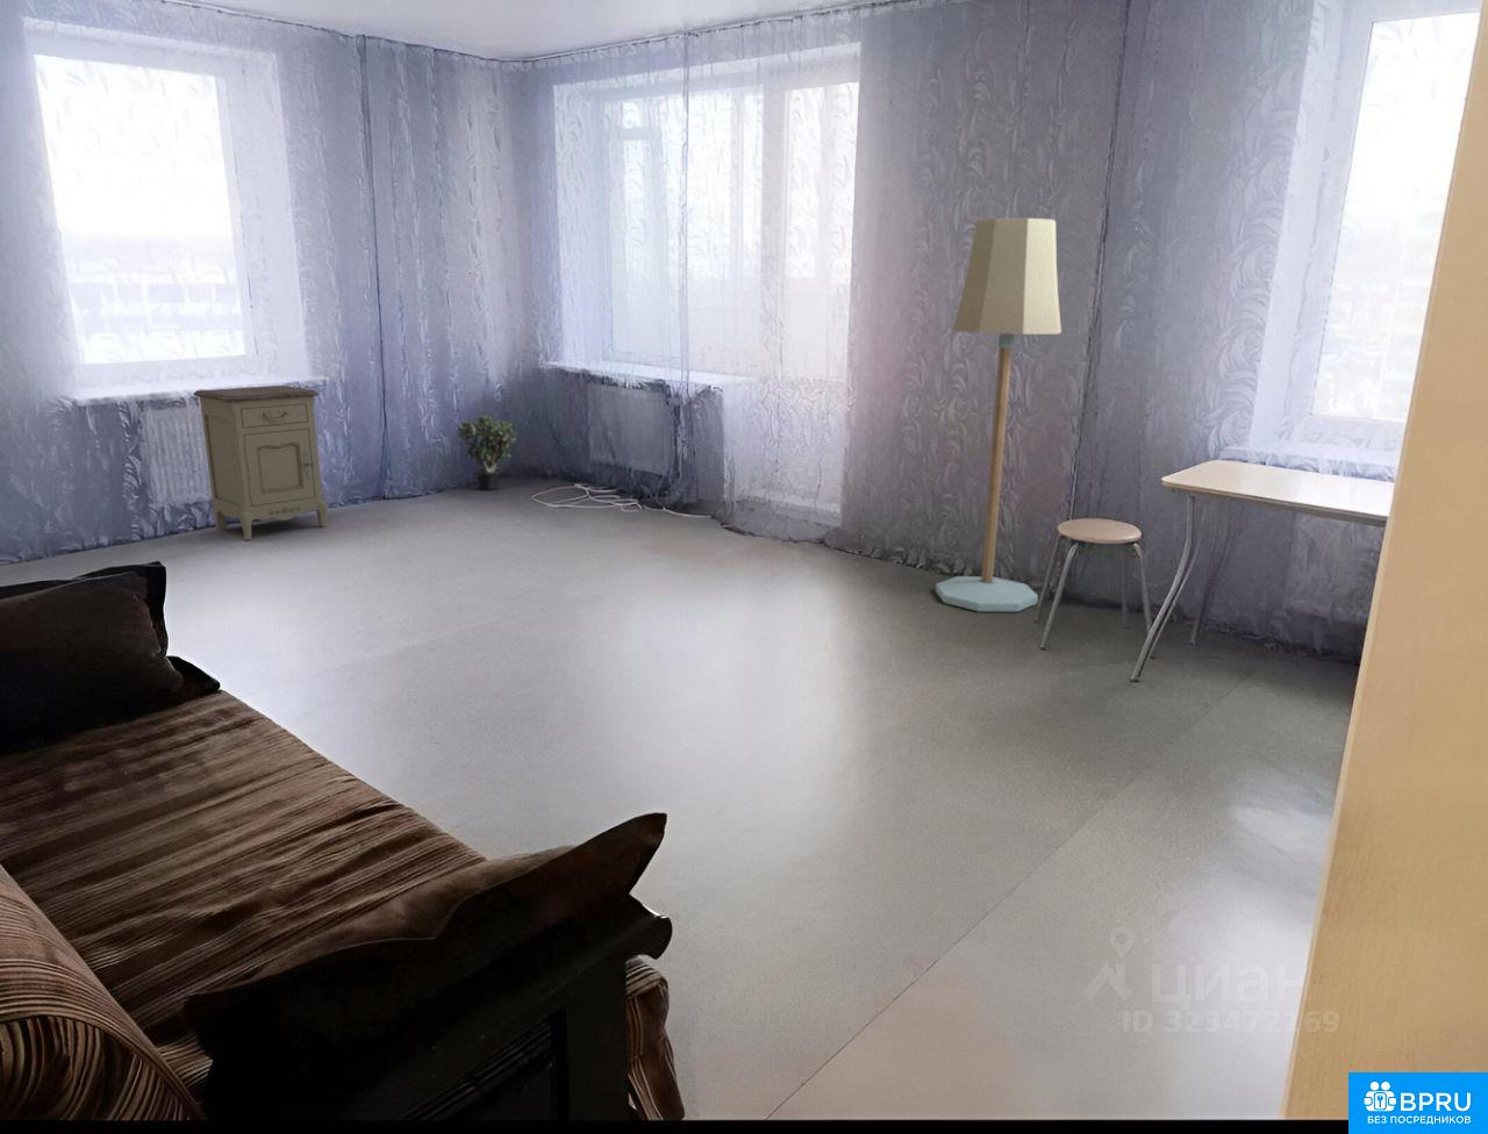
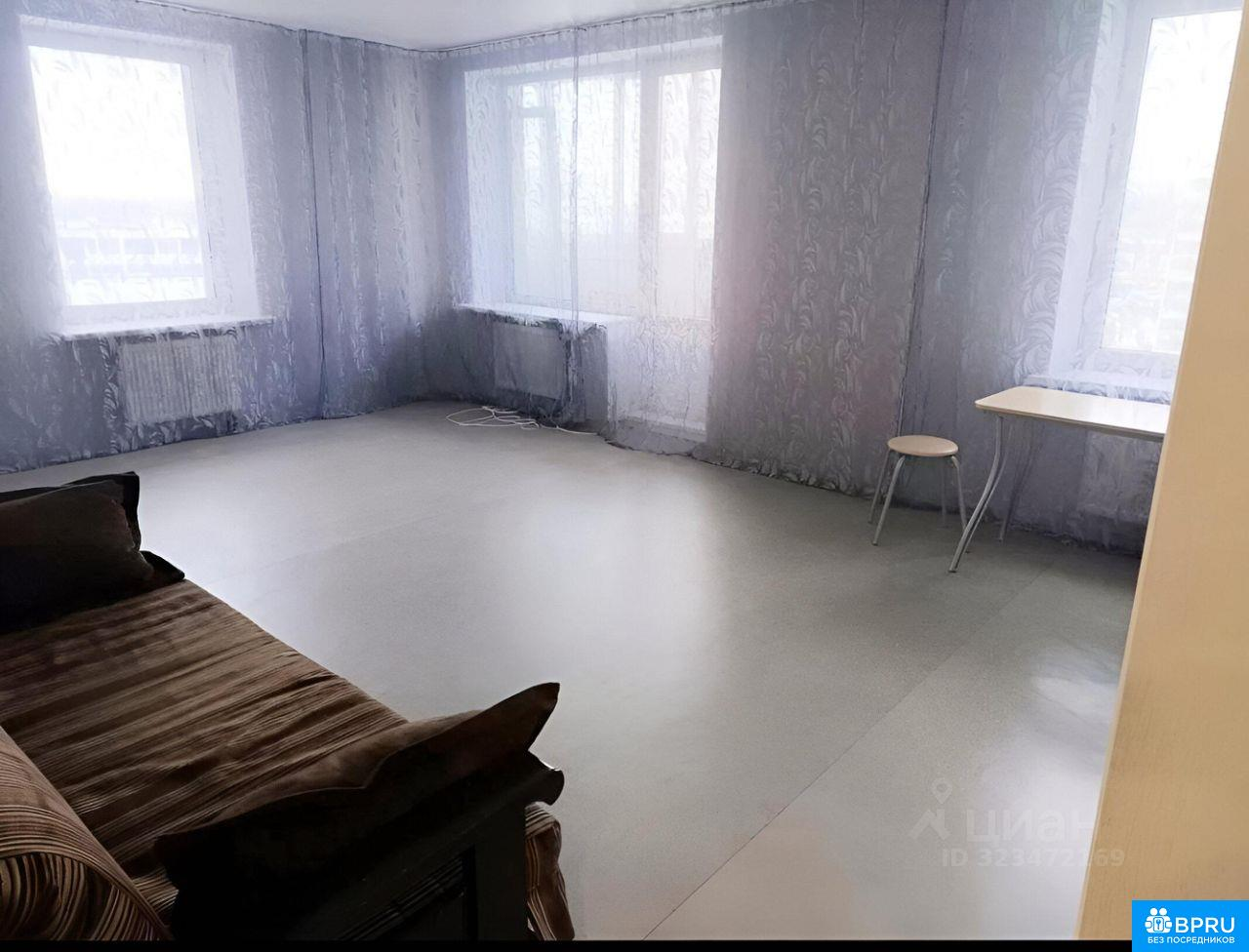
- nightstand [193,385,329,542]
- potted plant [456,413,518,492]
- floor lamp [935,217,1063,612]
